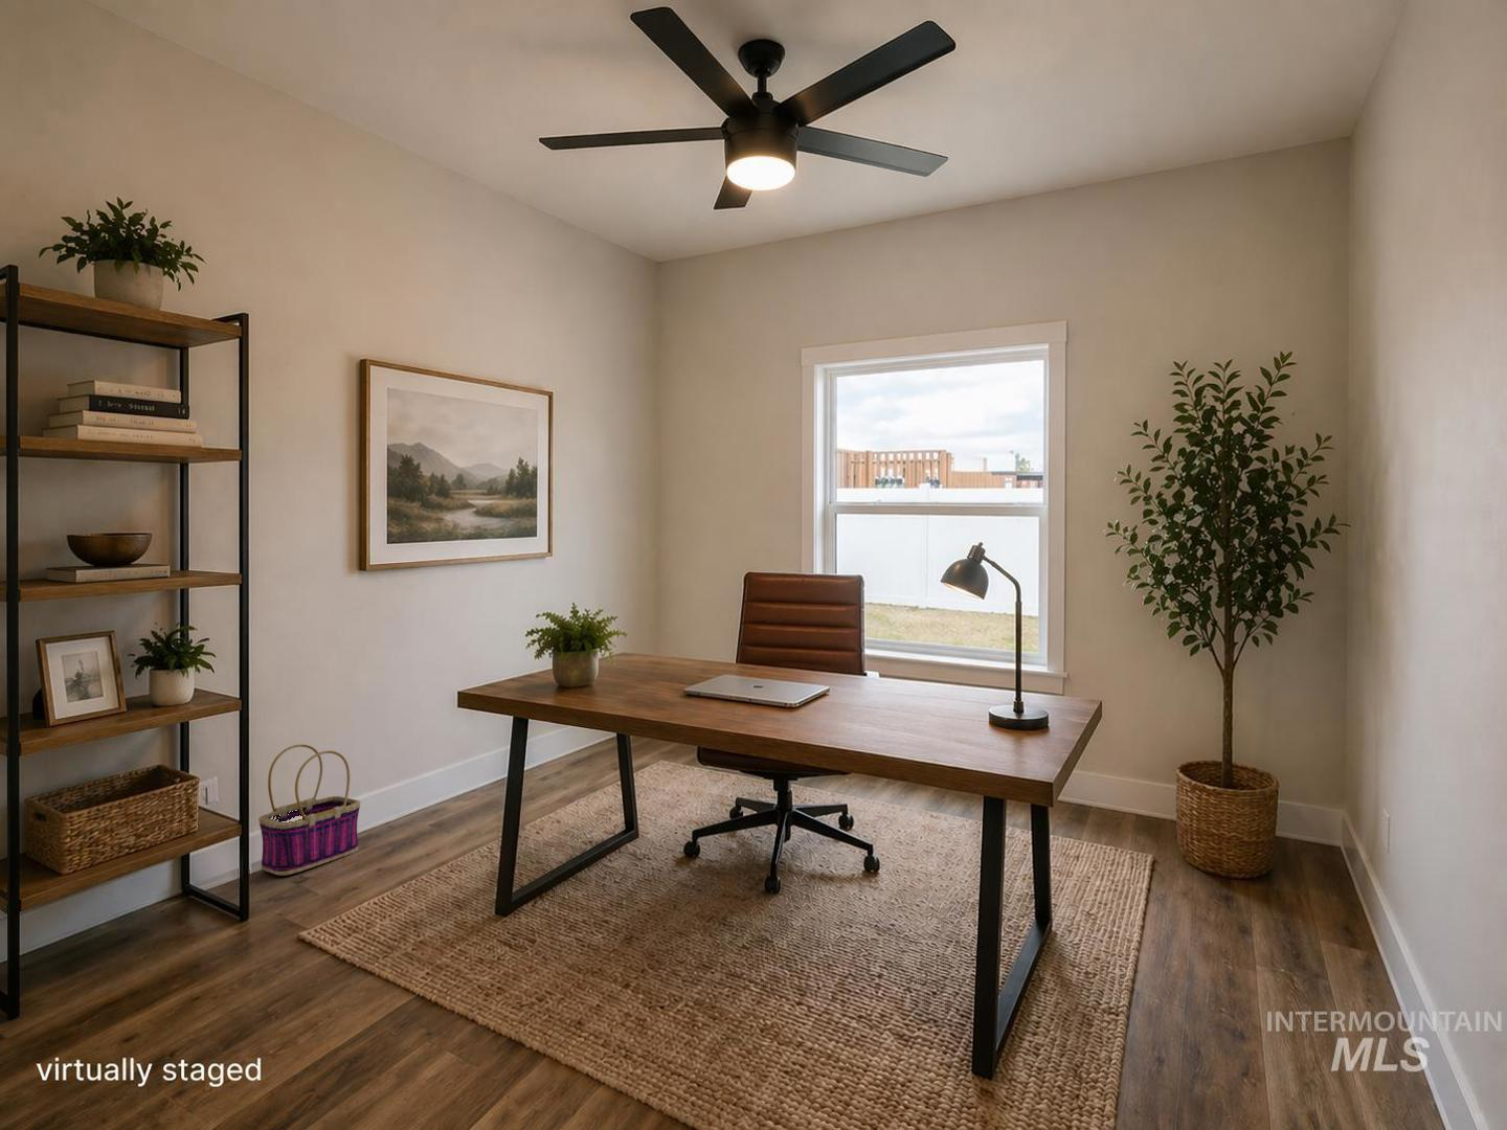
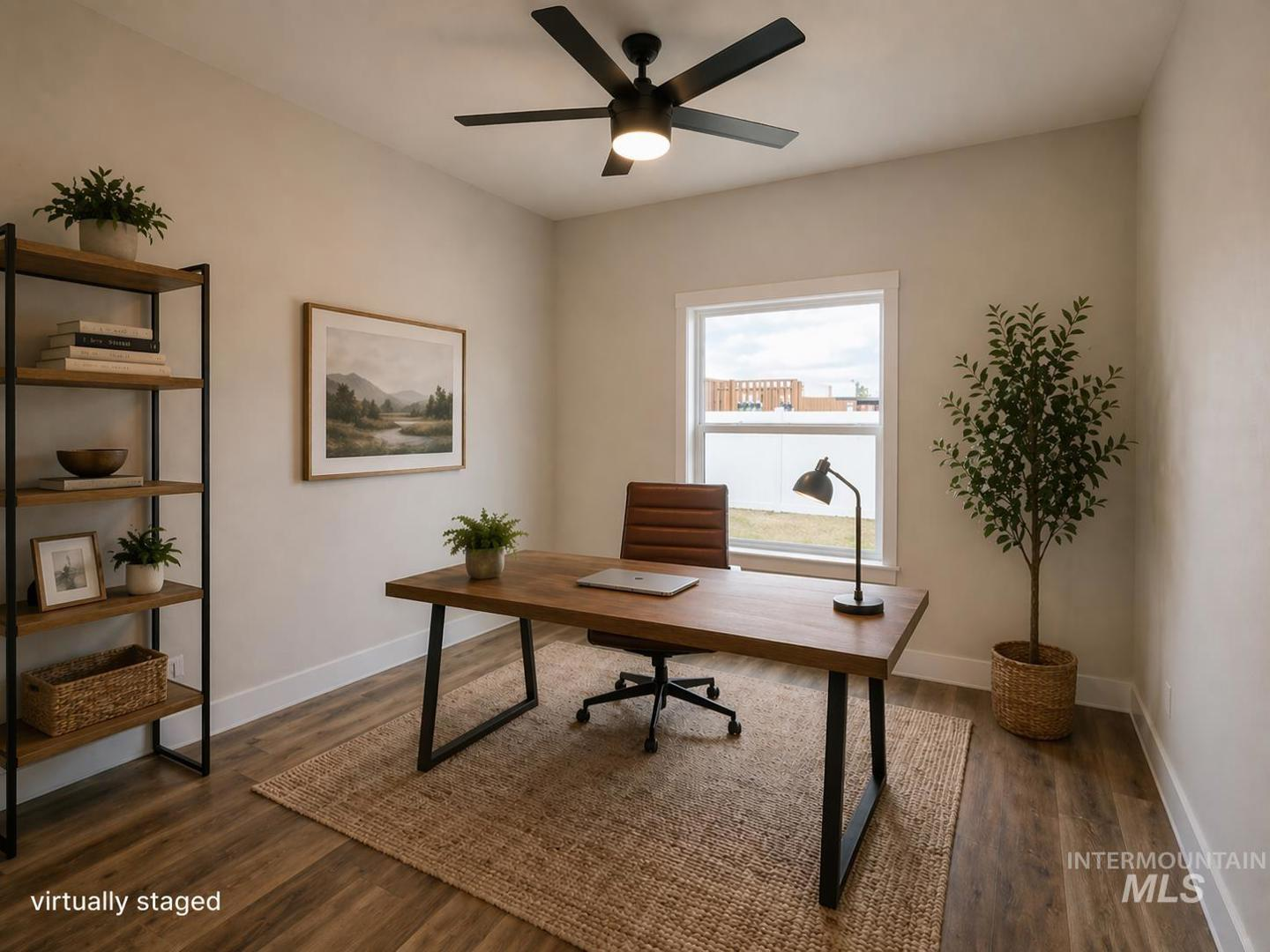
- basket [257,744,361,877]
